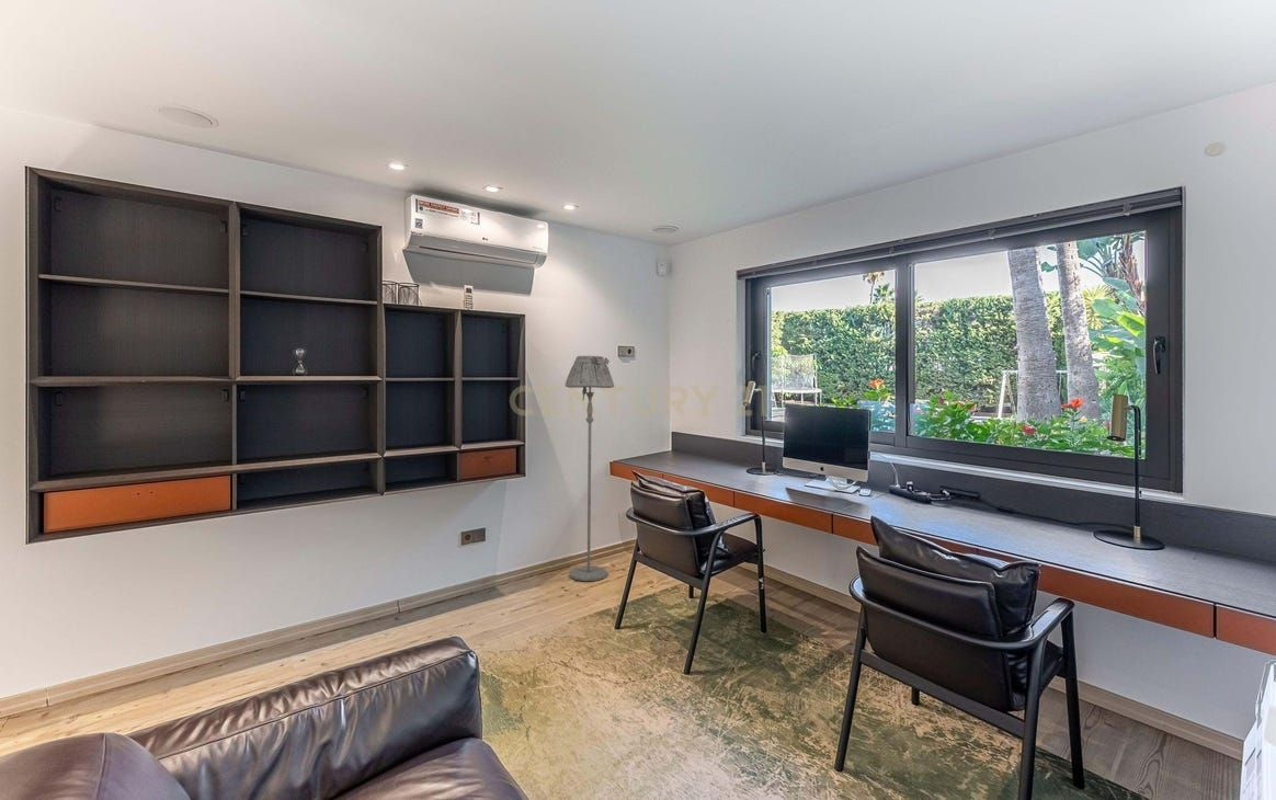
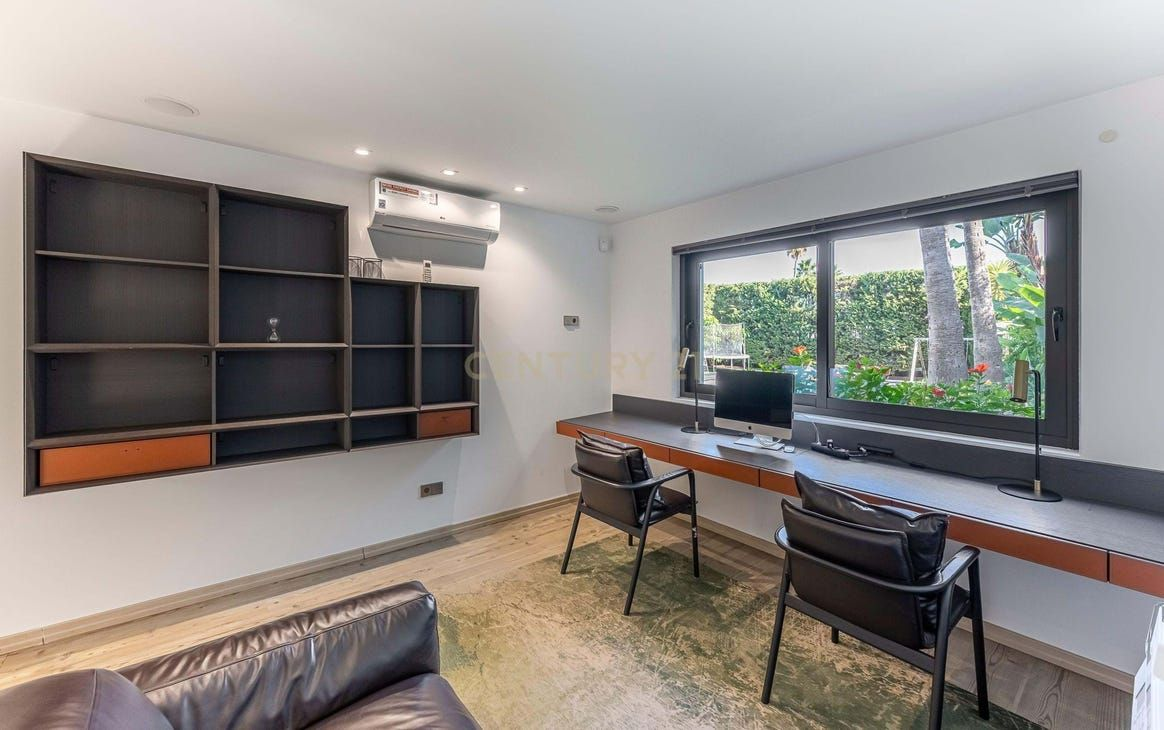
- floor lamp [565,355,615,582]
